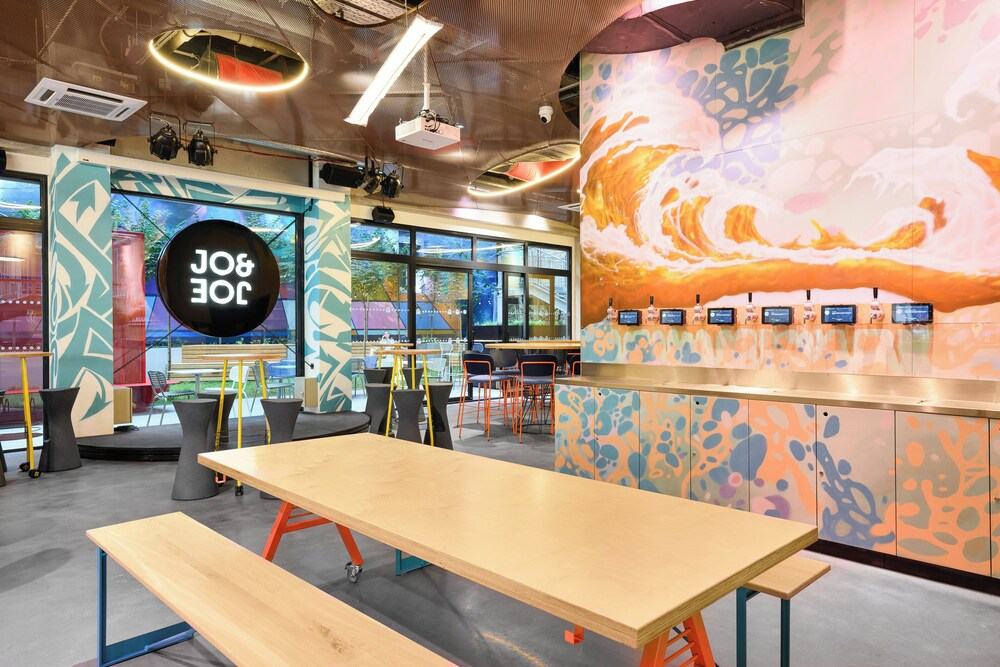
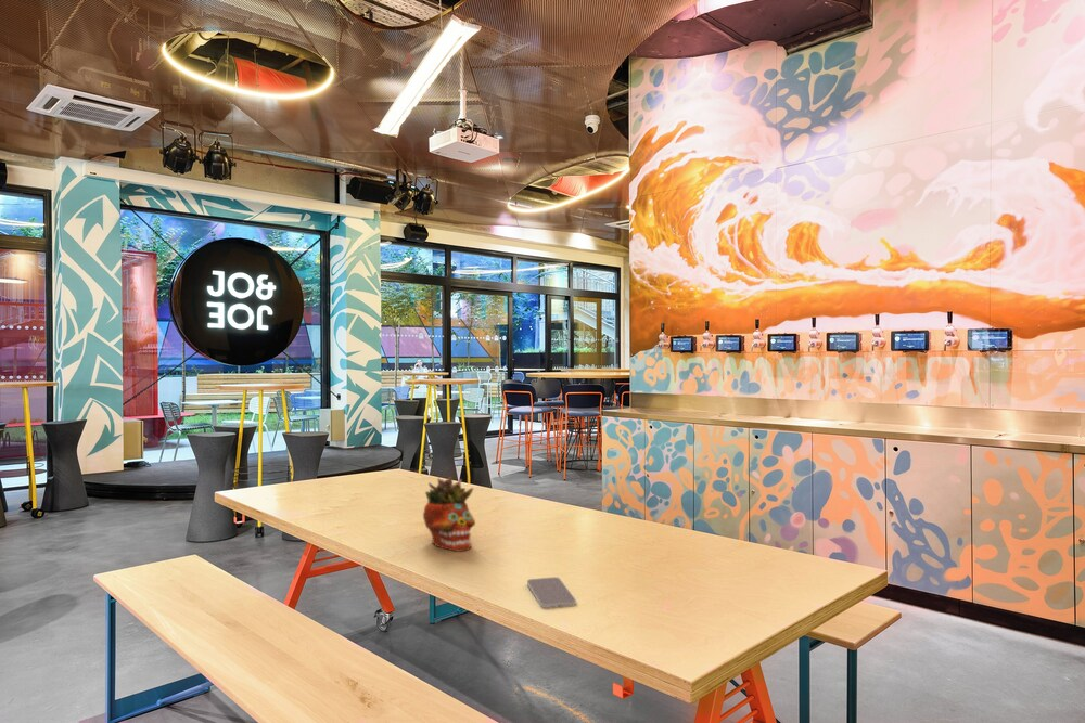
+ smartphone [526,576,577,609]
+ succulent planter [422,476,476,553]
